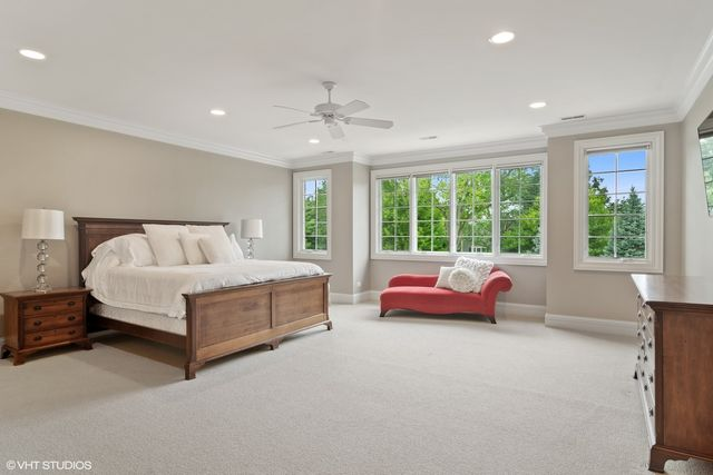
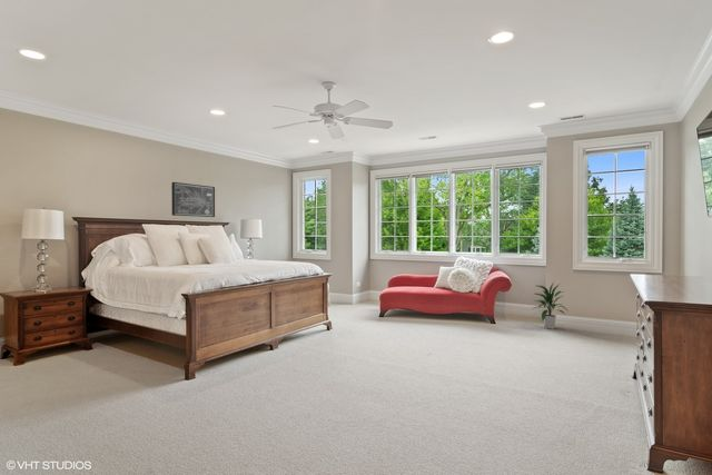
+ indoor plant [533,281,568,330]
+ wall art [170,181,216,218]
